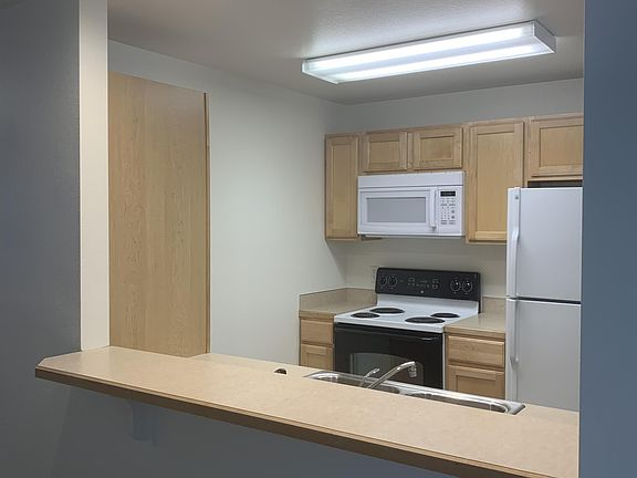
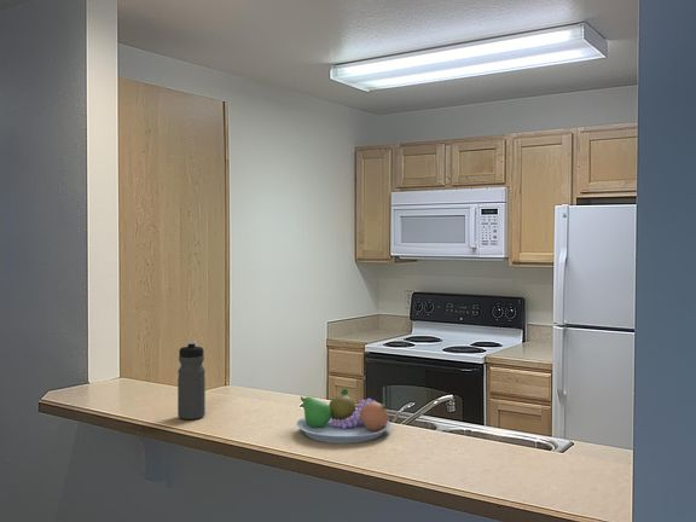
+ fruit bowl [296,387,392,445]
+ water bottle [176,341,207,420]
